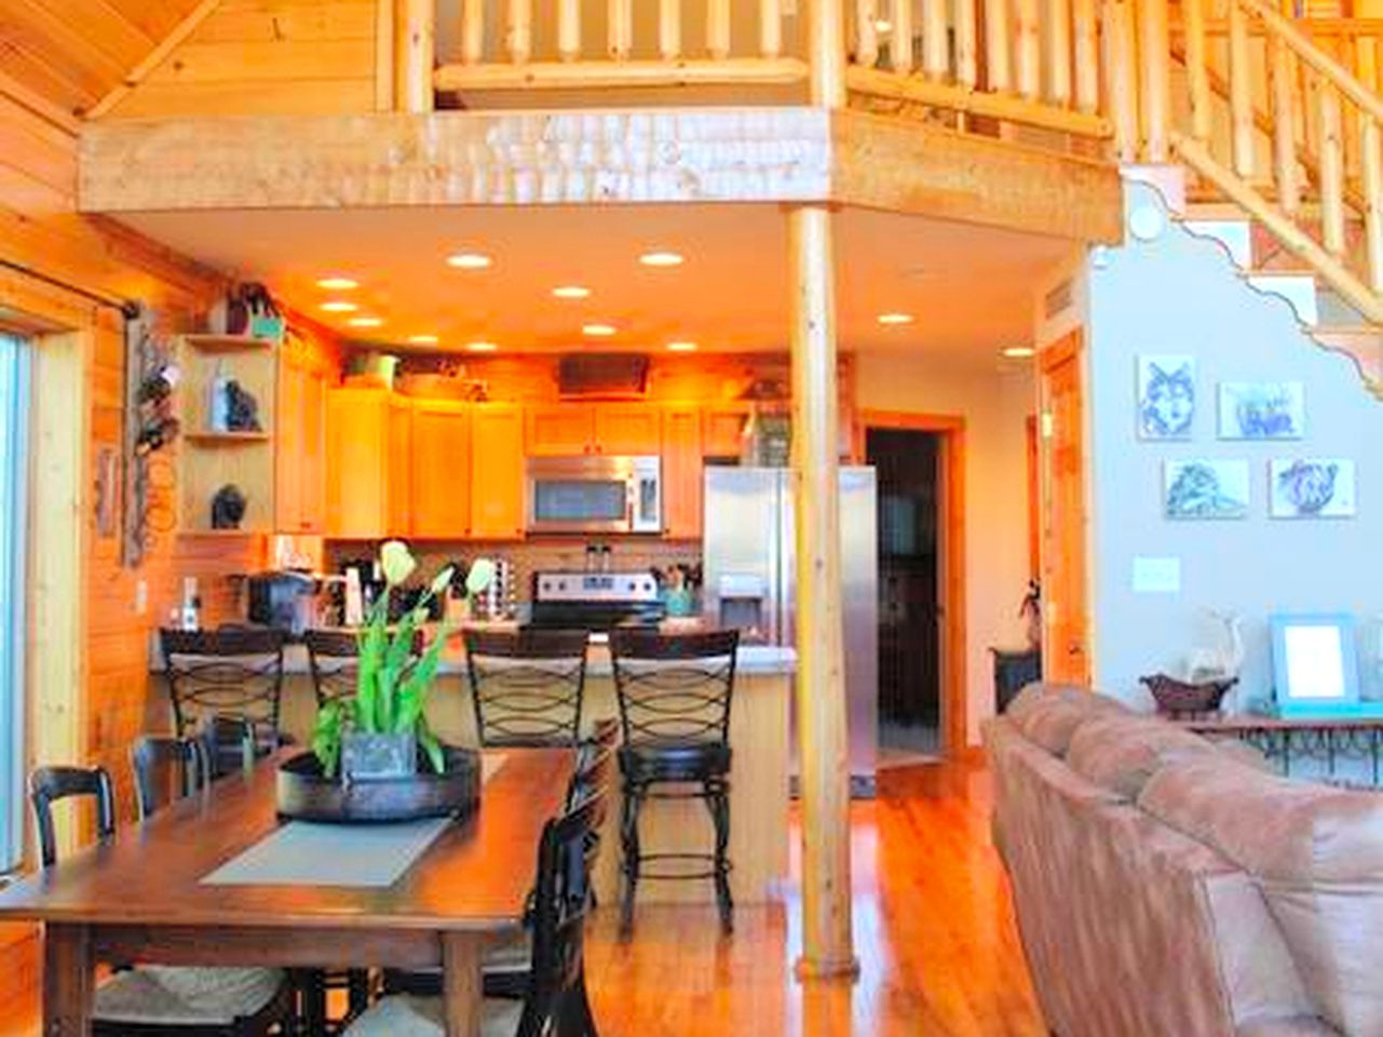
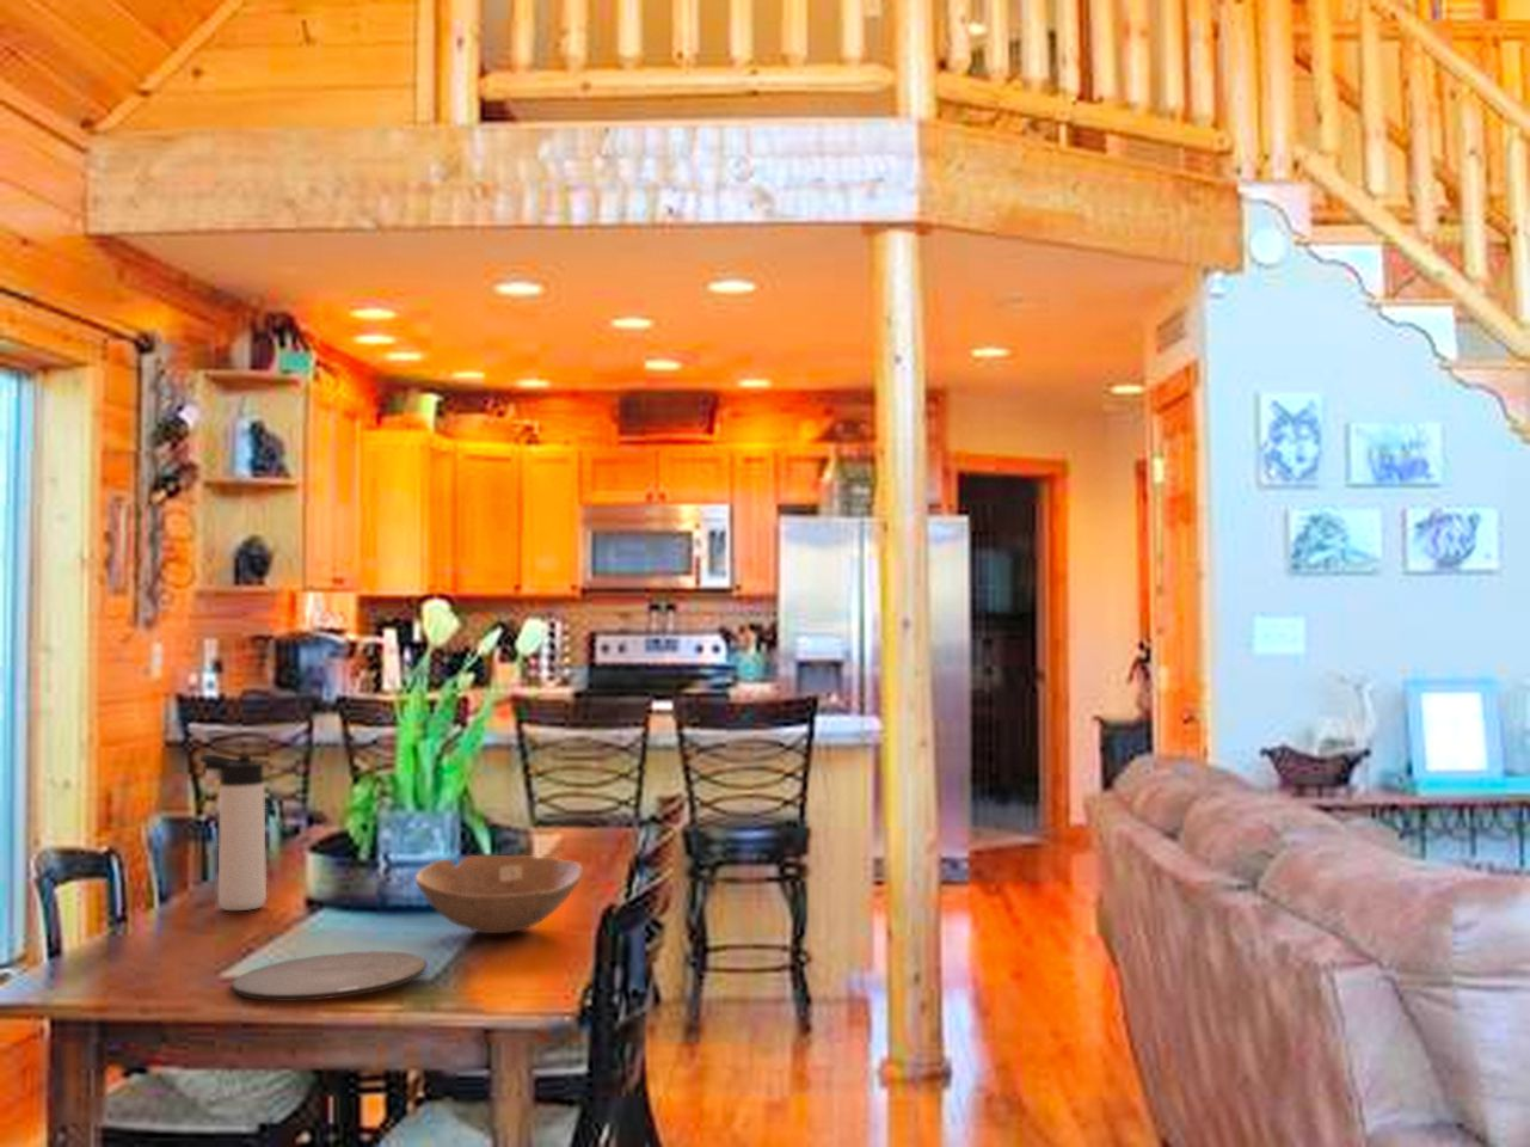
+ bowl [414,854,584,934]
+ thermos bottle [199,754,267,912]
+ plate [230,949,428,1002]
